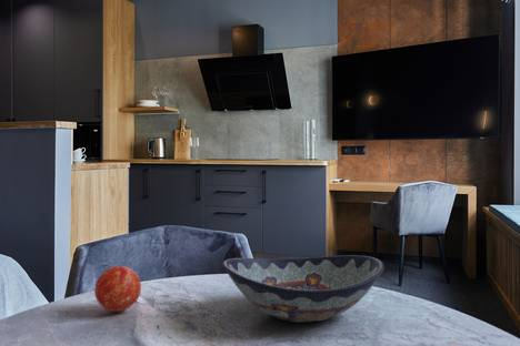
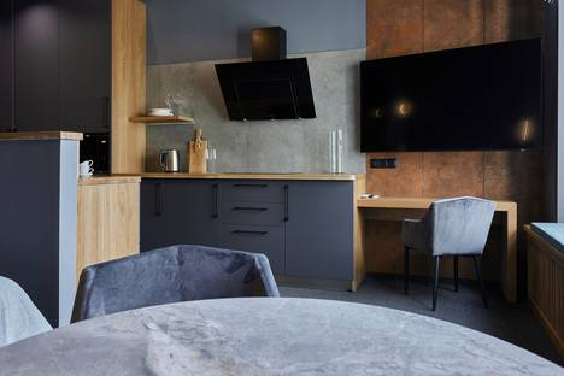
- apple [93,265,142,313]
- decorative bowl [221,254,386,324]
